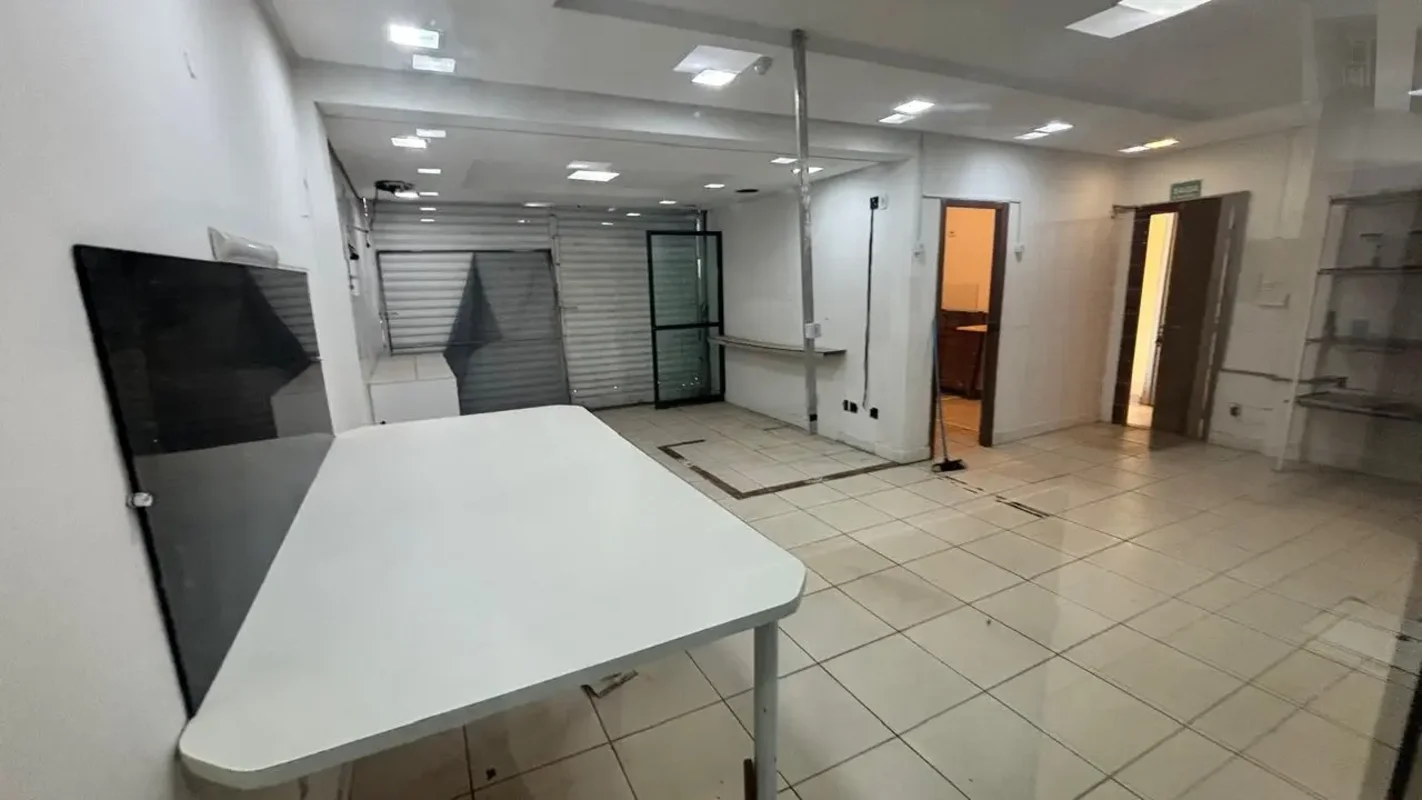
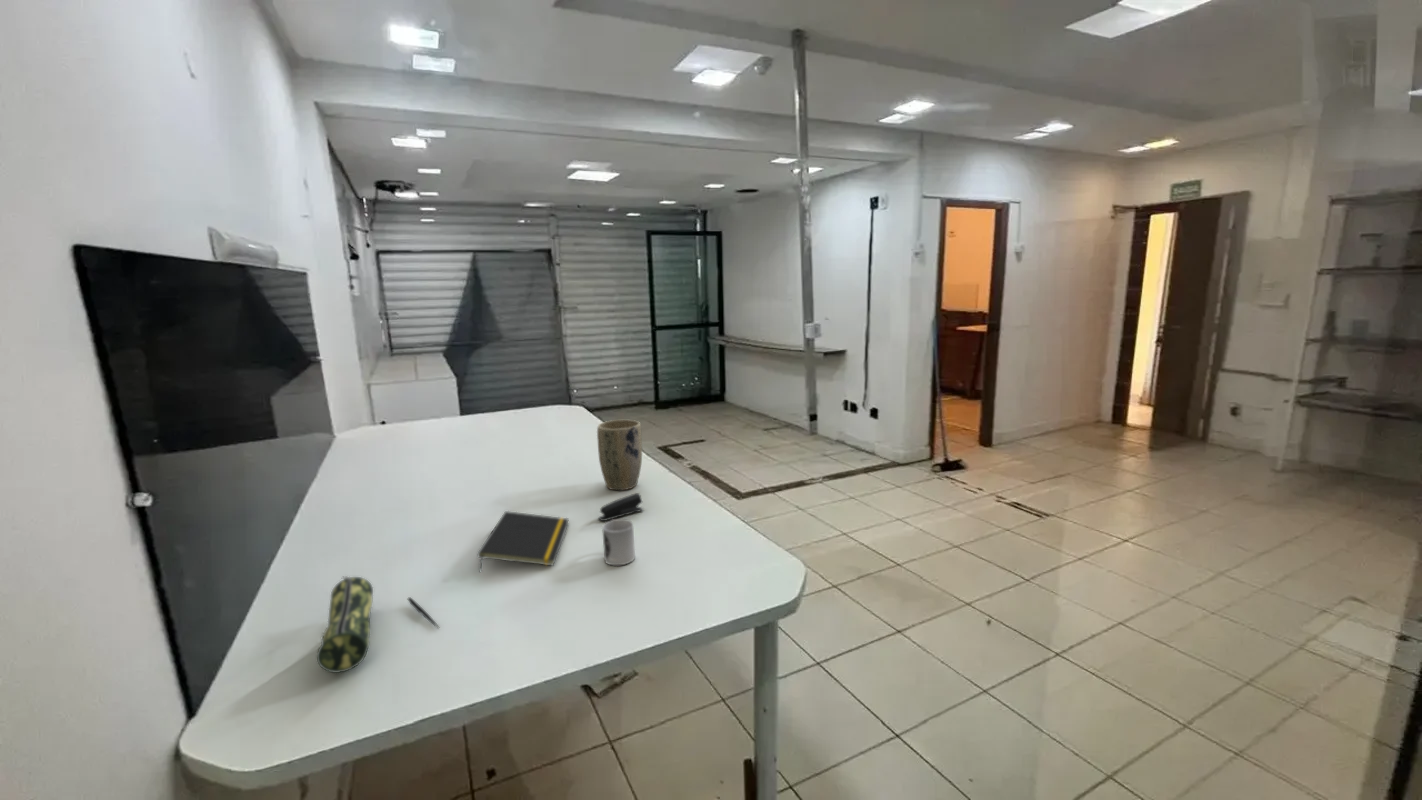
+ plant pot [596,419,643,491]
+ pen [407,596,441,630]
+ cup [601,518,636,567]
+ pencil case [316,575,374,674]
+ stapler [597,492,645,522]
+ notepad [477,510,570,573]
